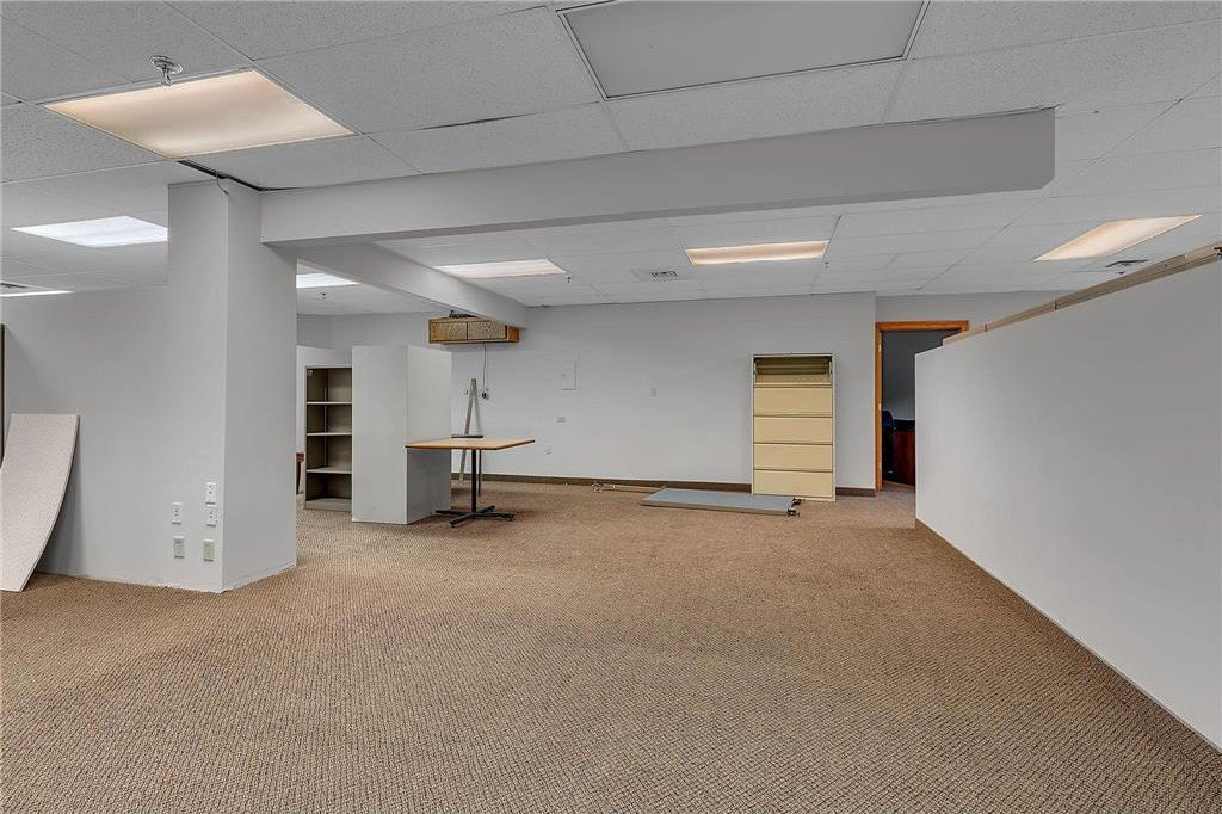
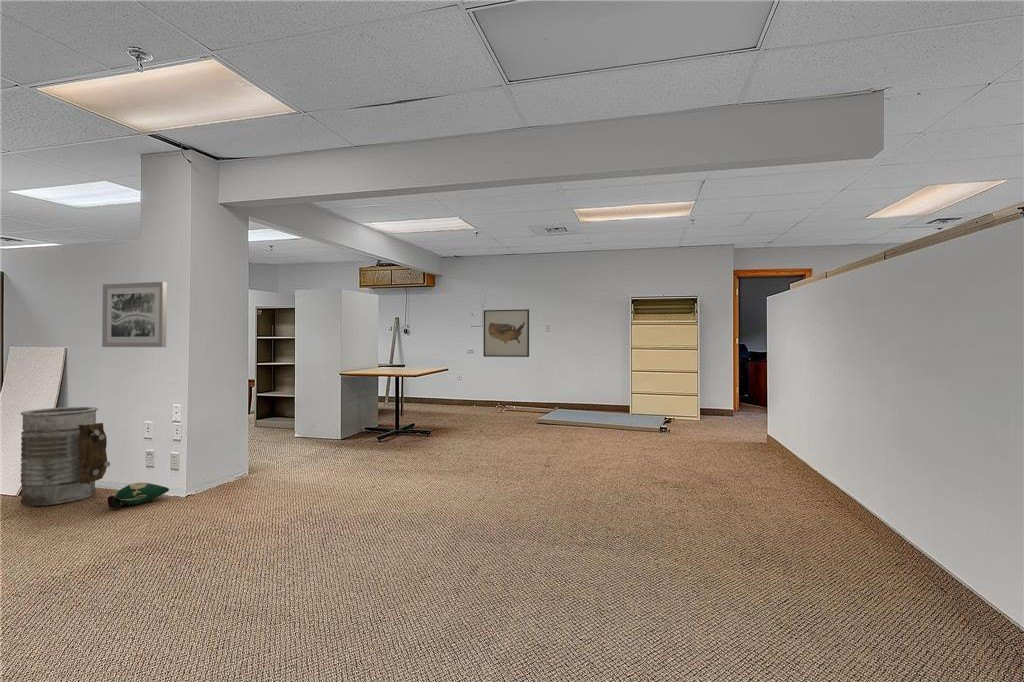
+ trash can [19,406,111,507]
+ wall art [483,308,530,358]
+ bag [107,482,170,509]
+ wall art [101,281,168,348]
